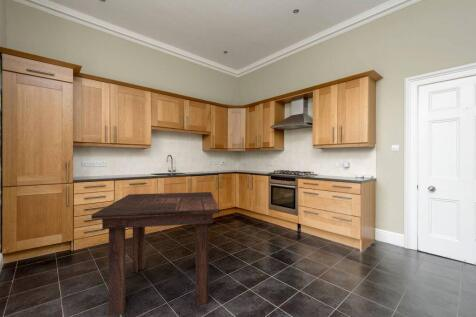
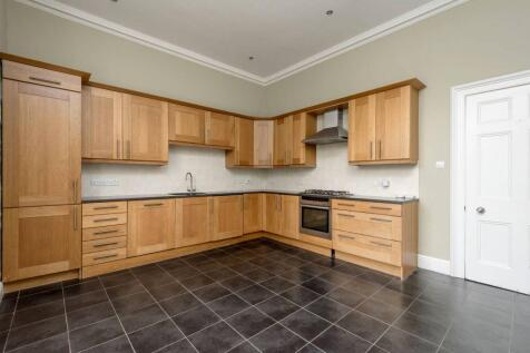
- dining table [90,191,221,317]
